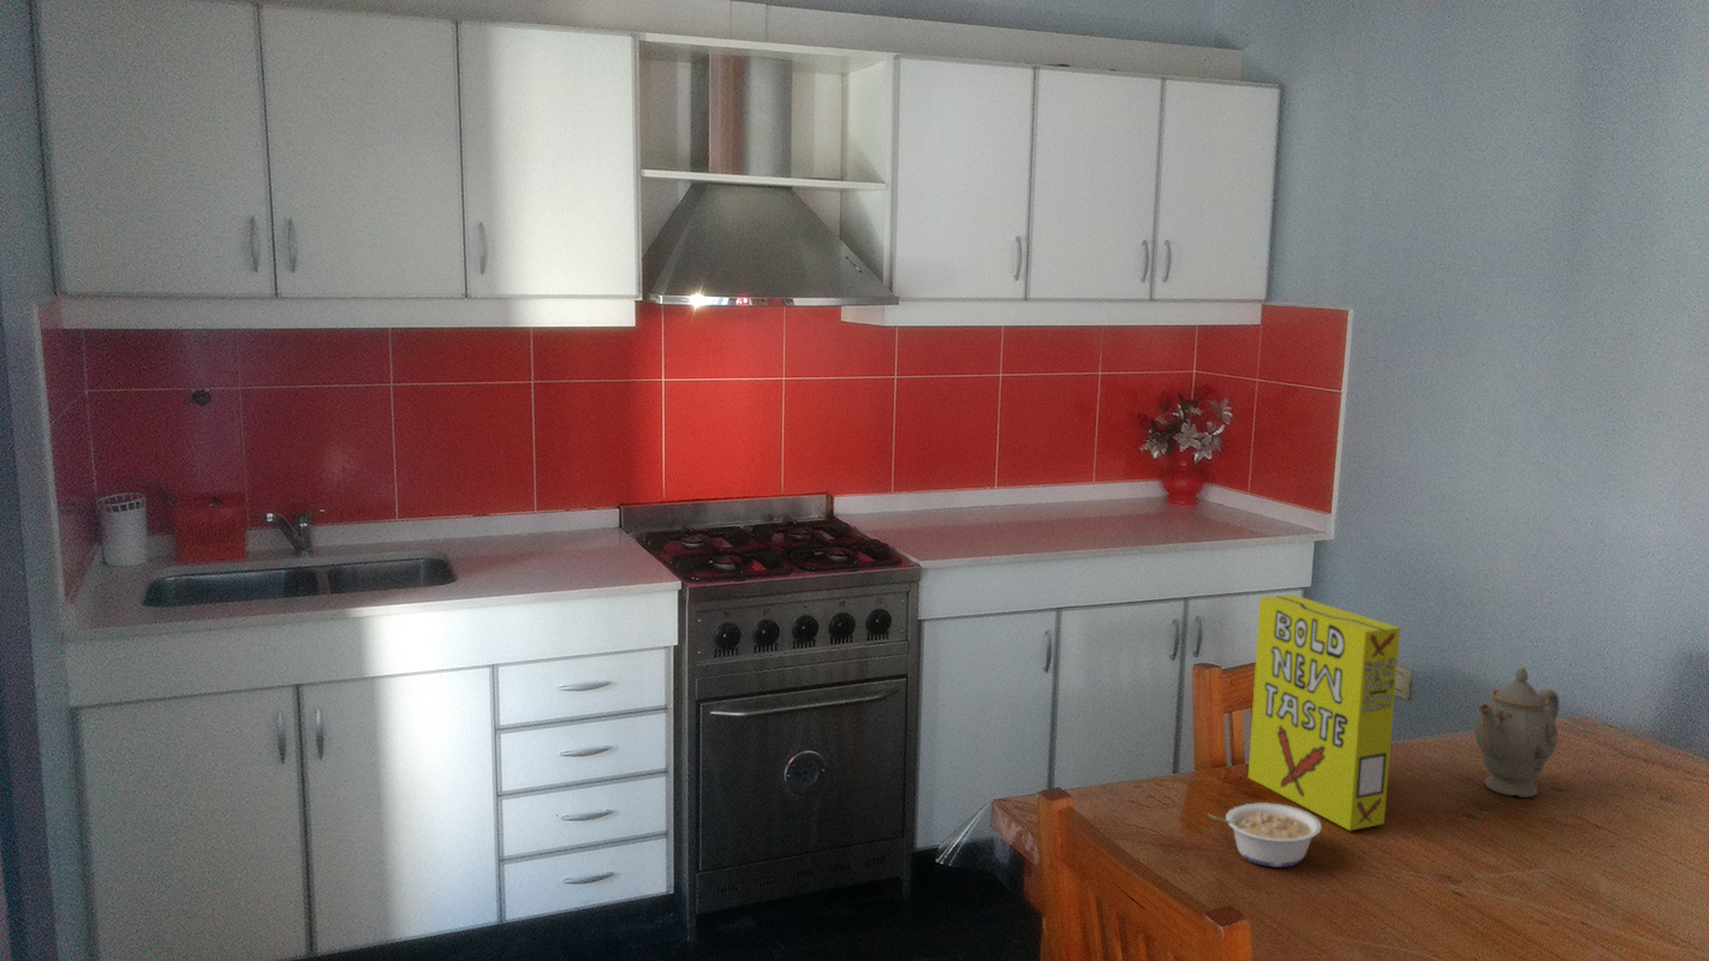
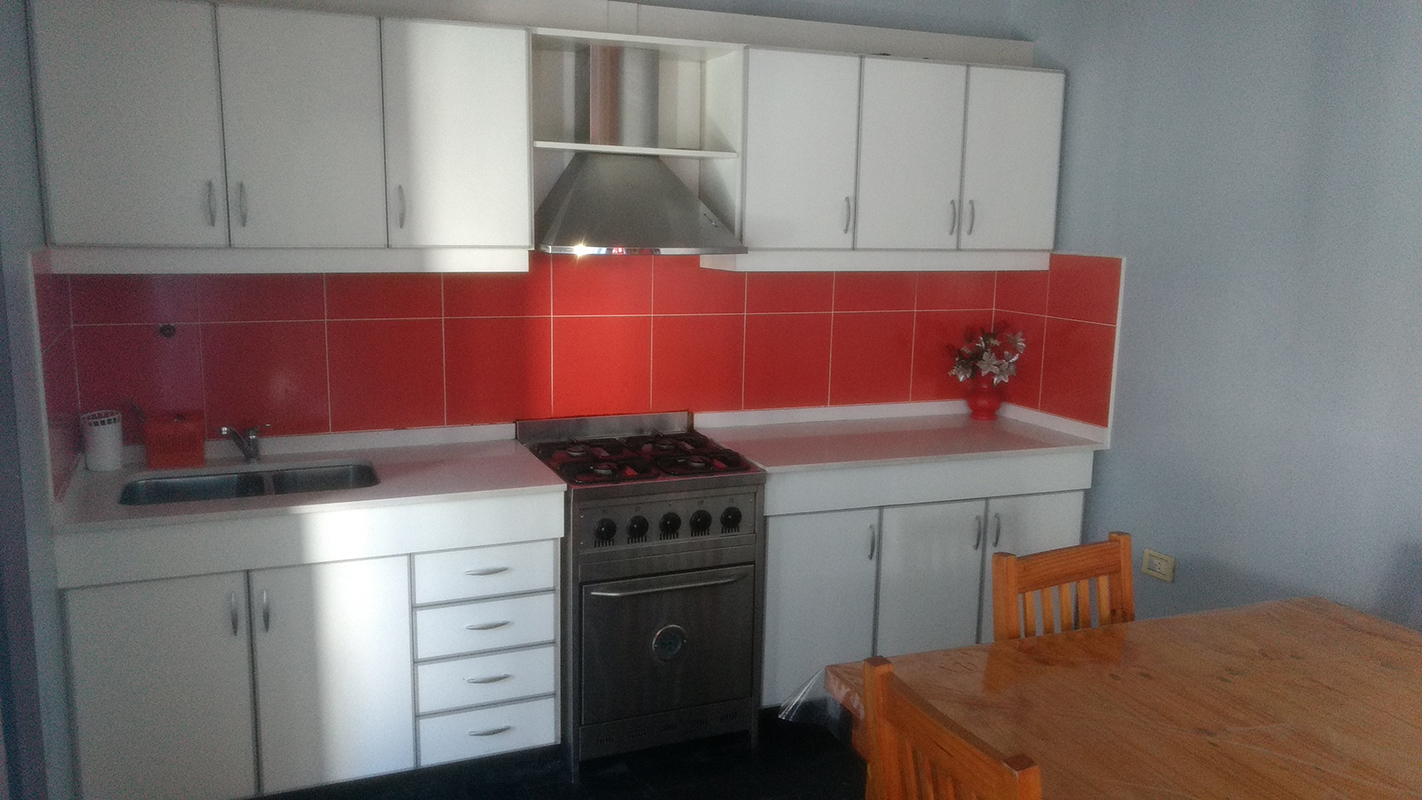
- legume [1207,802,1322,867]
- cereal box [1246,593,1401,831]
- chinaware [1473,665,1560,798]
